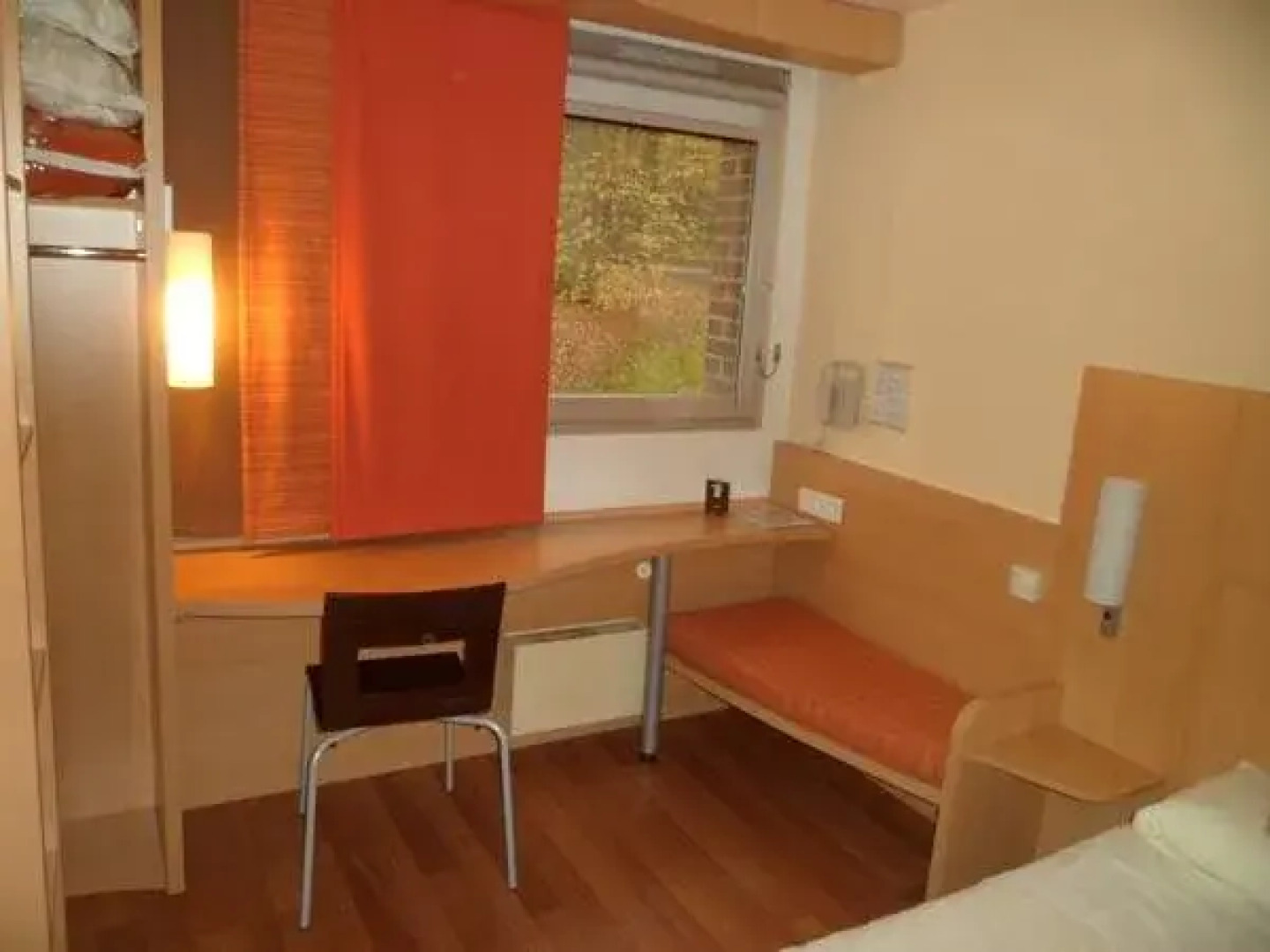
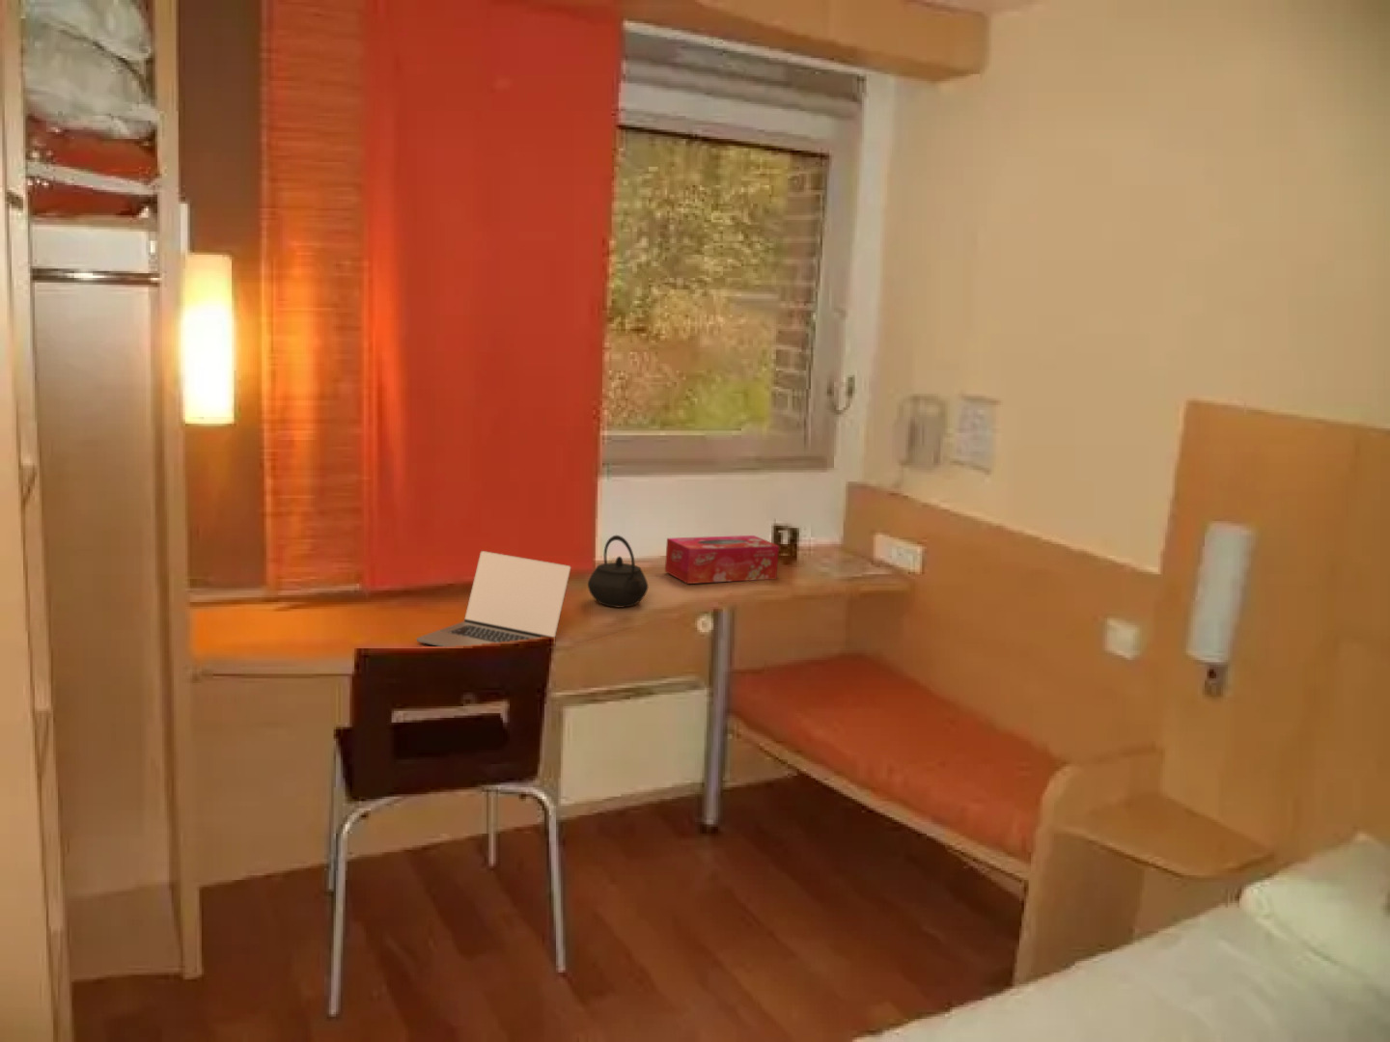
+ kettle [587,534,650,609]
+ laptop [416,549,572,647]
+ tissue box [664,534,780,584]
